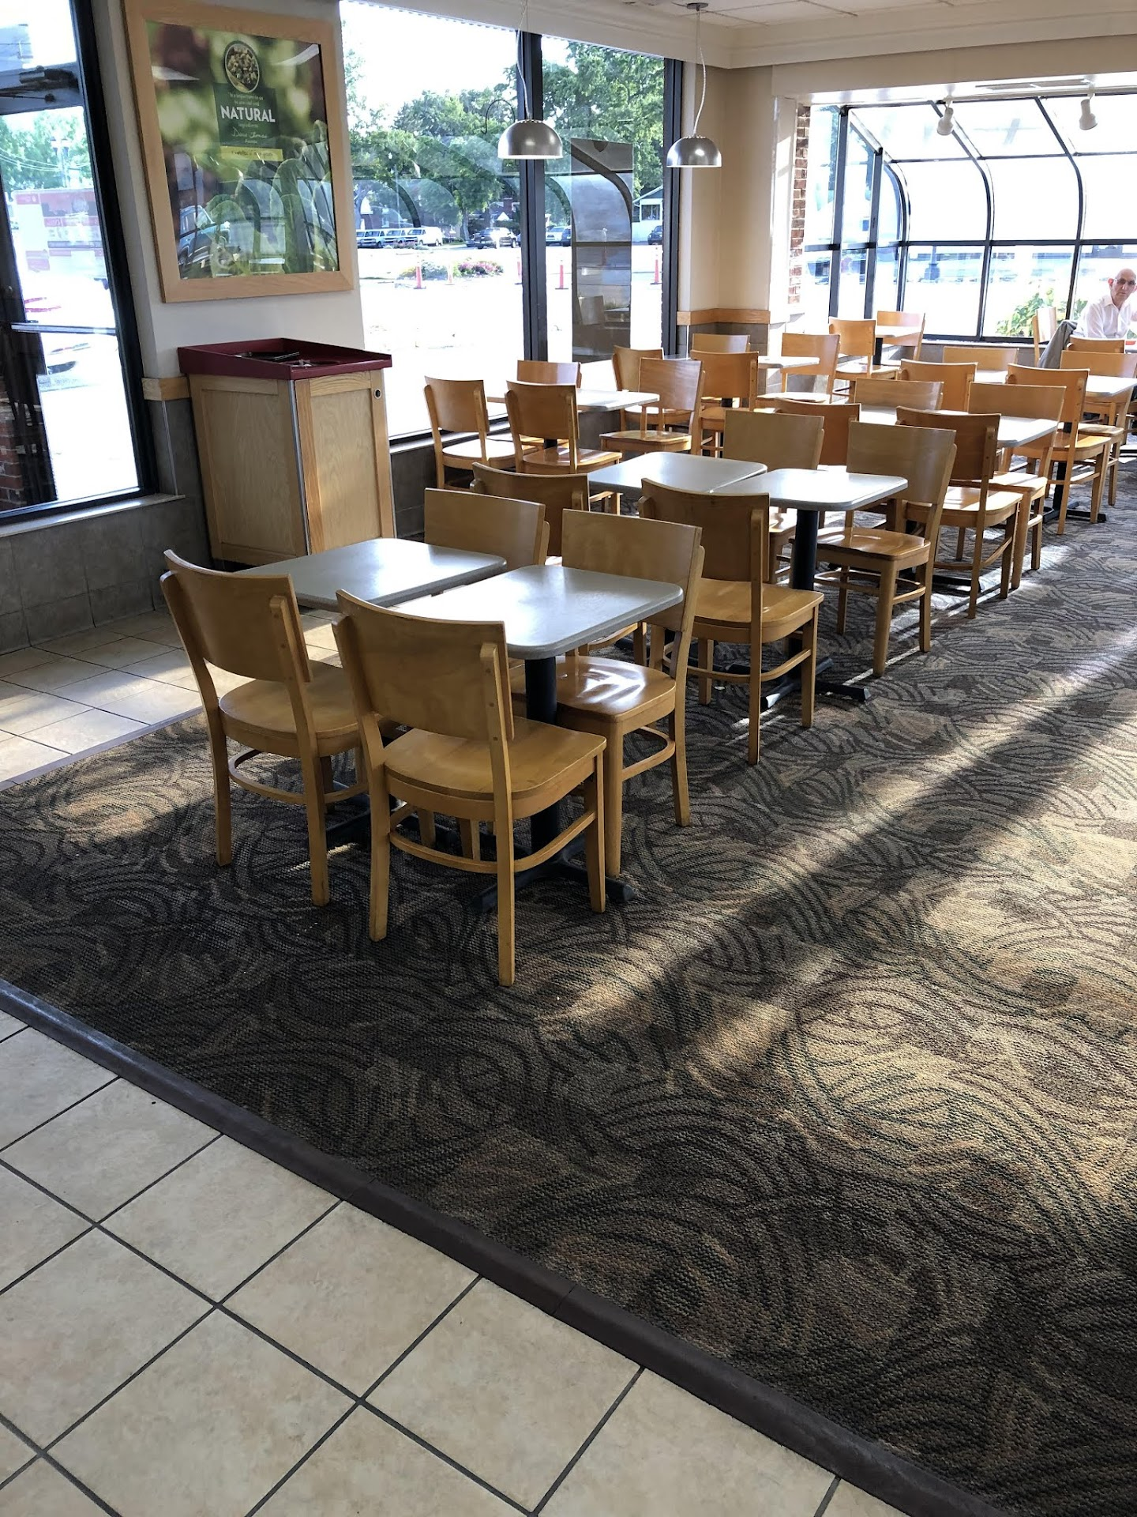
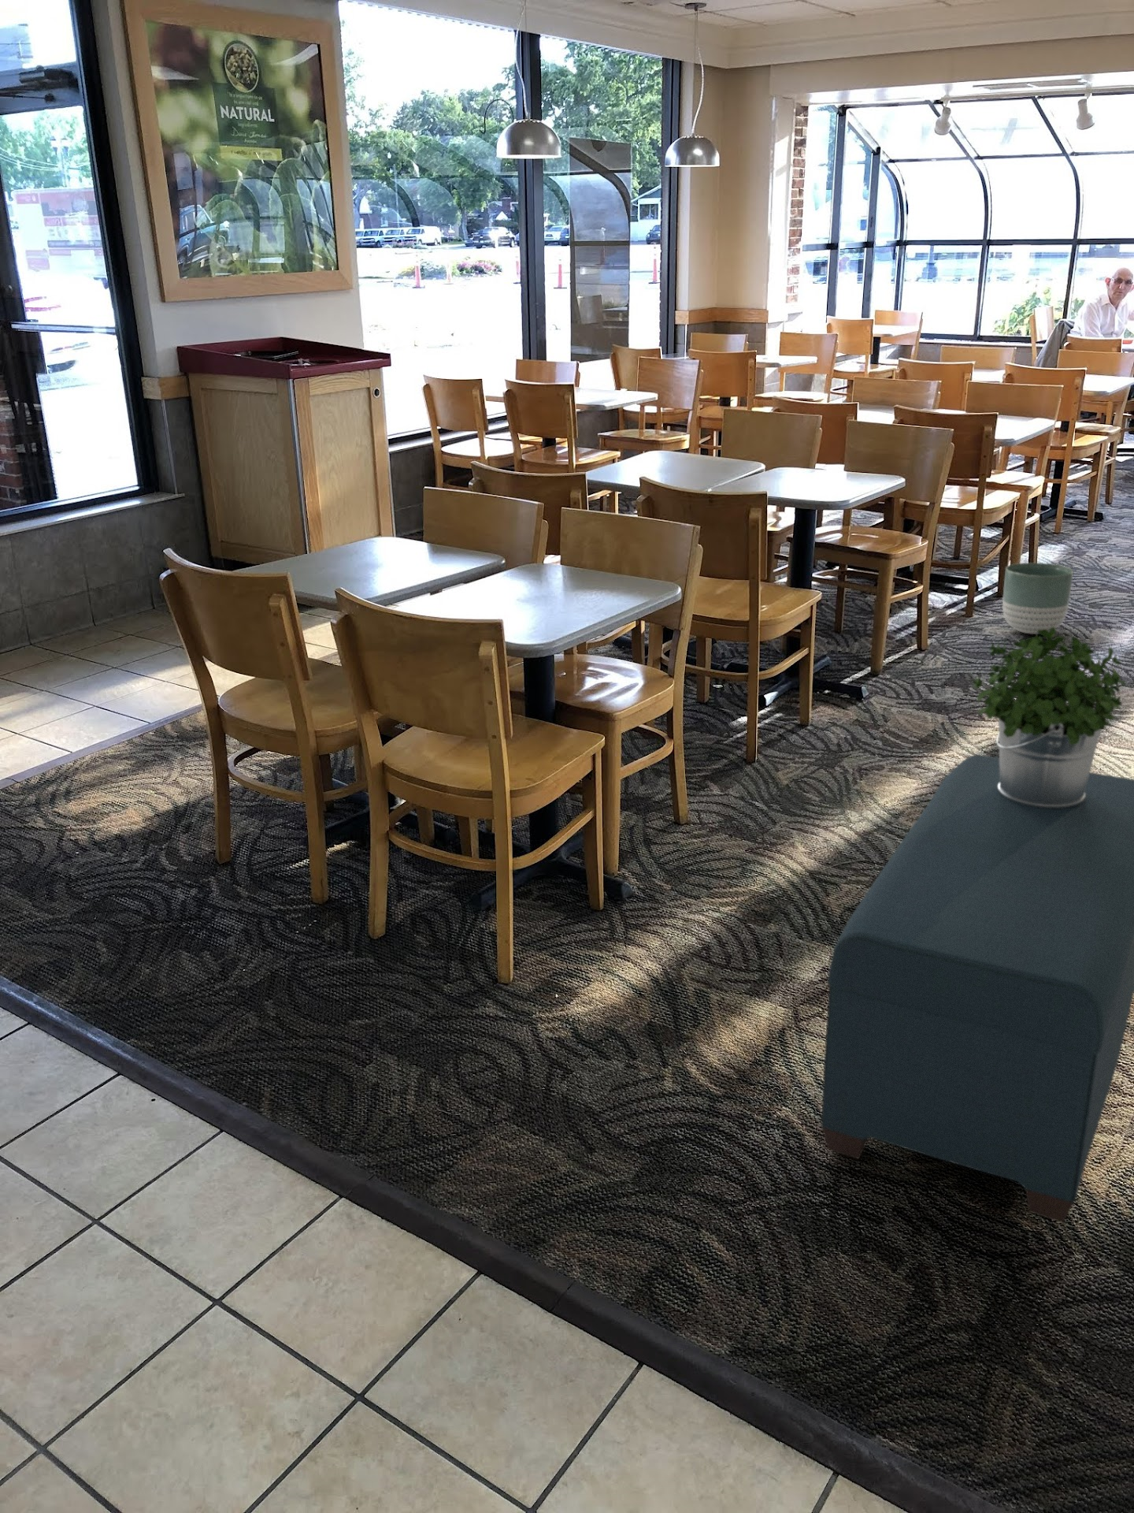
+ potted plant [970,628,1126,809]
+ planter [1002,562,1074,635]
+ bench [821,754,1134,1224]
